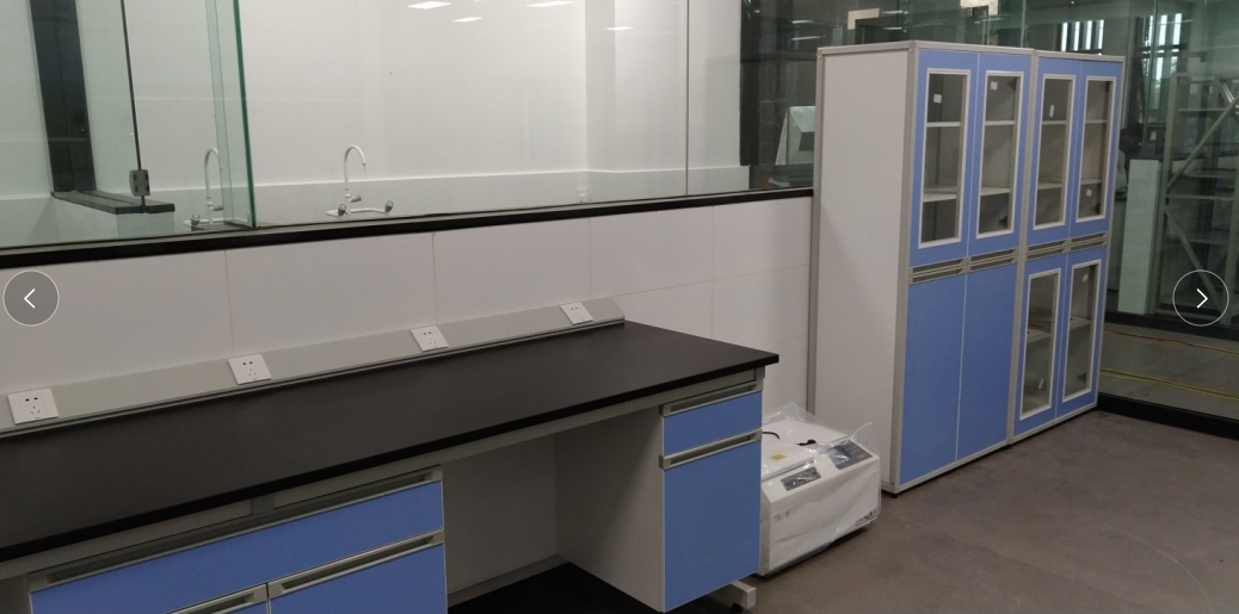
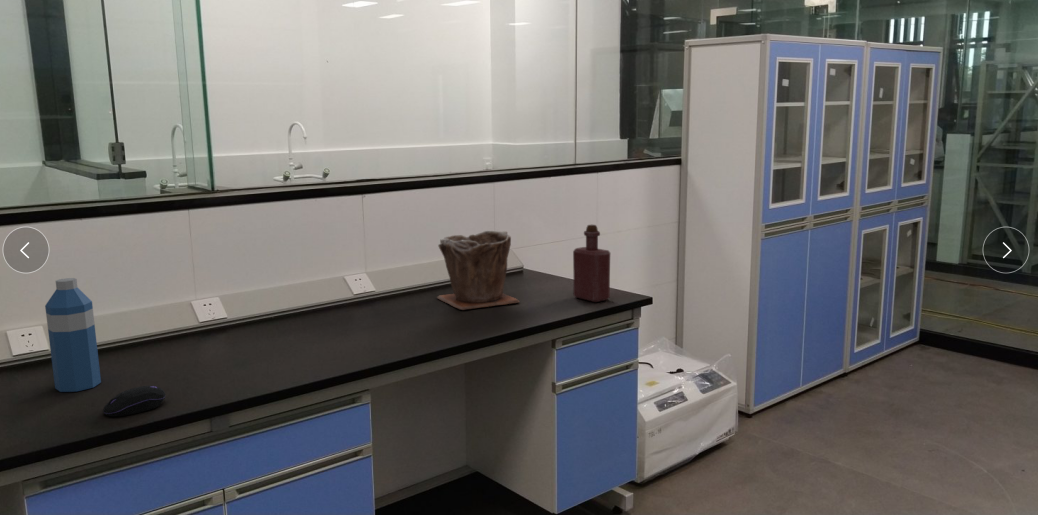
+ bottle [572,224,611,303]
+ computer mouse [102,385,166,417]
+ water bottle [44,277,102,393]
+ plant pot [436,230,520,311]
